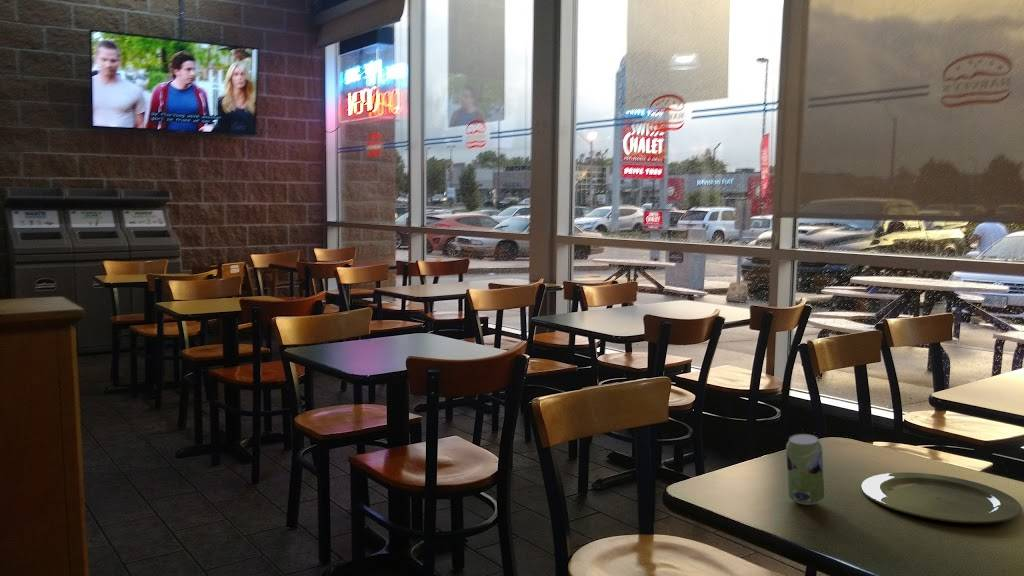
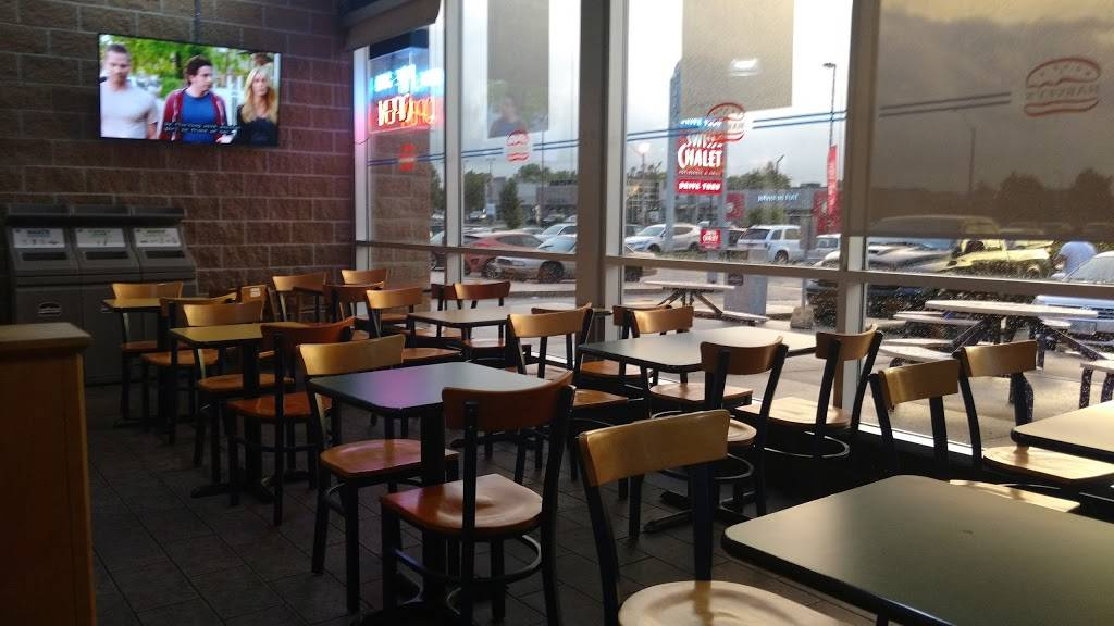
- beverage can [785,433,825,506]
- plate [860,471,1023,524]
